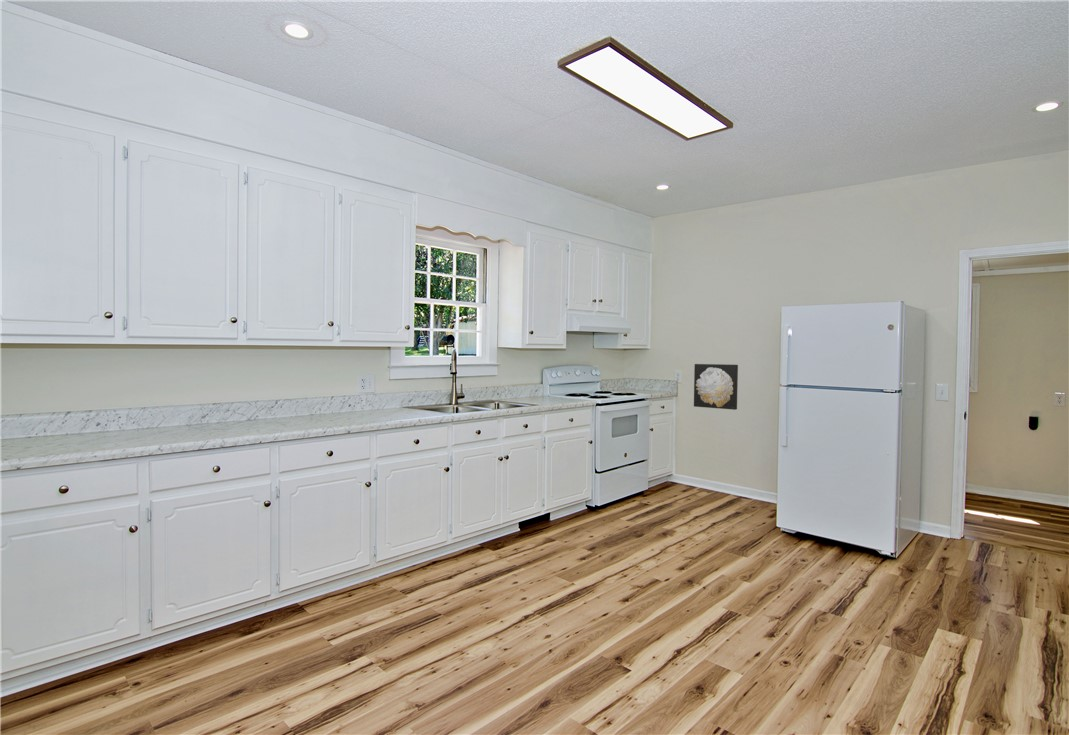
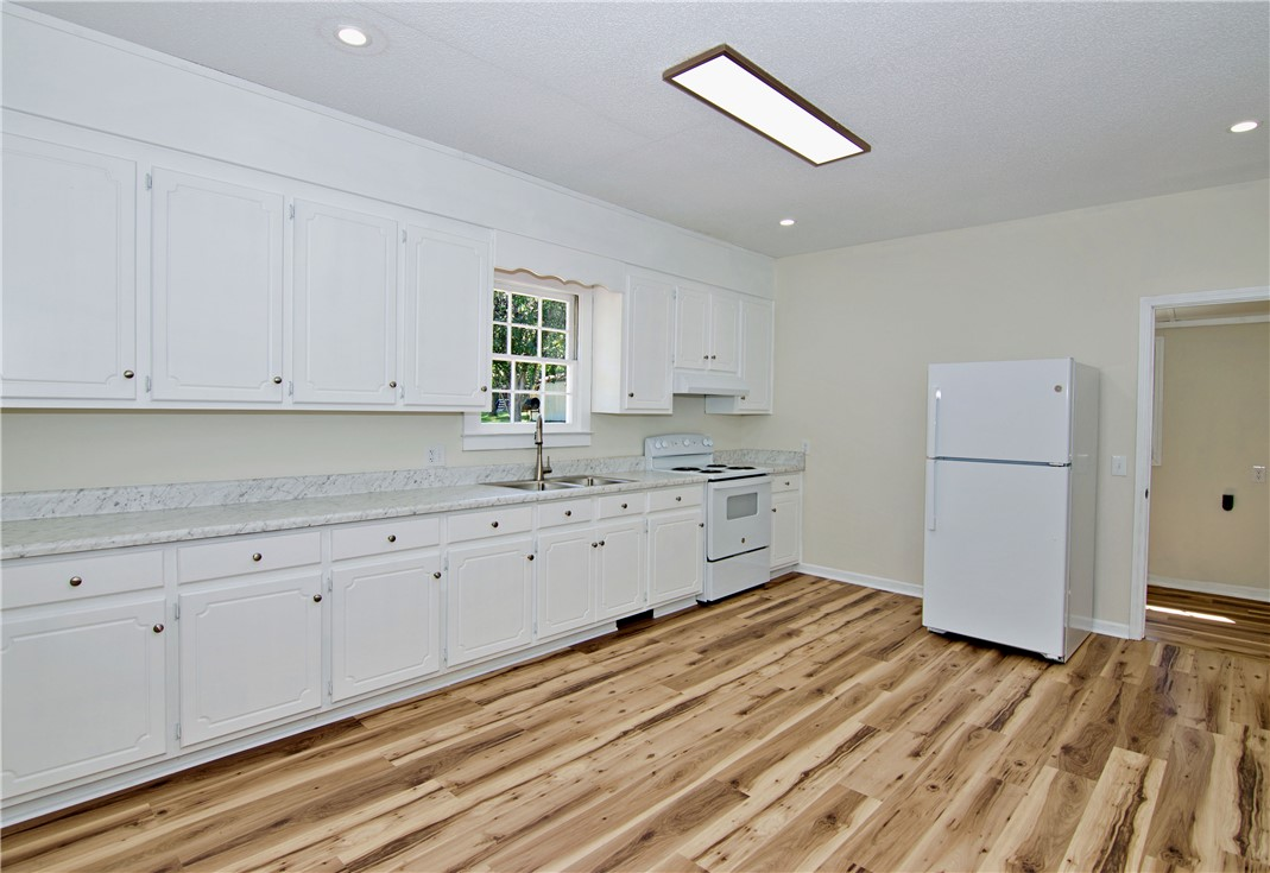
- wall art [693,363,739,411]
